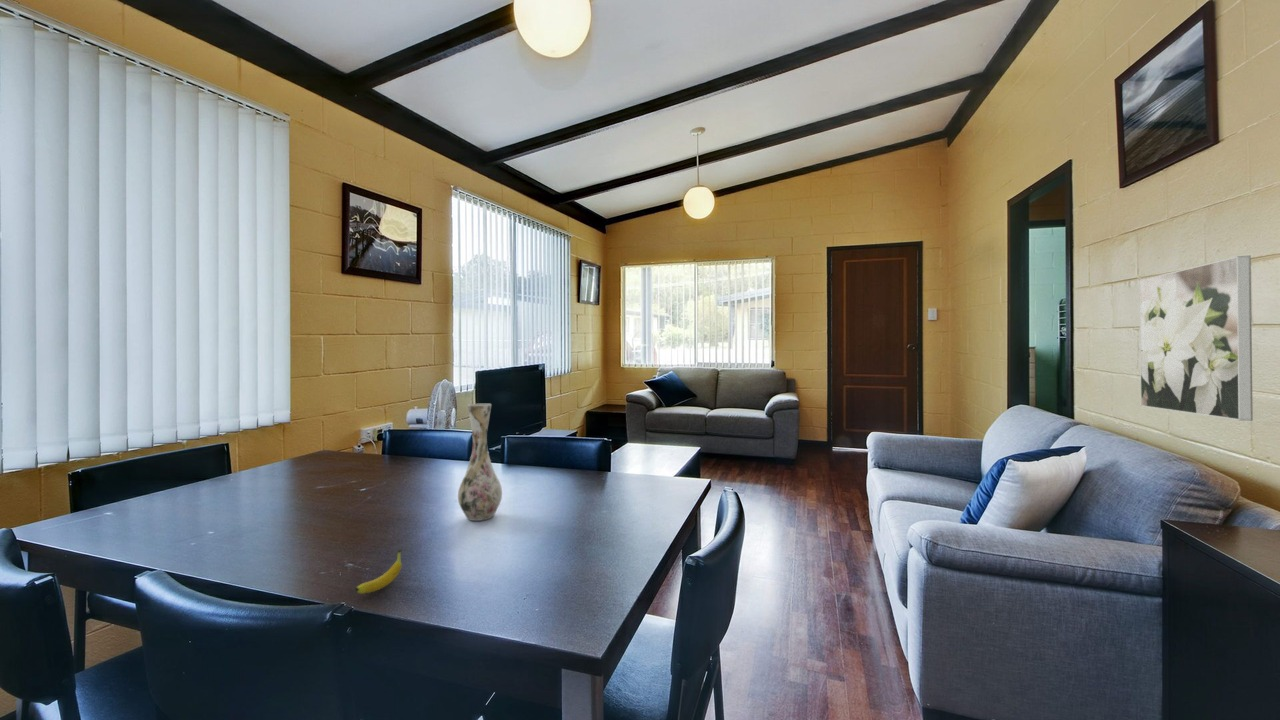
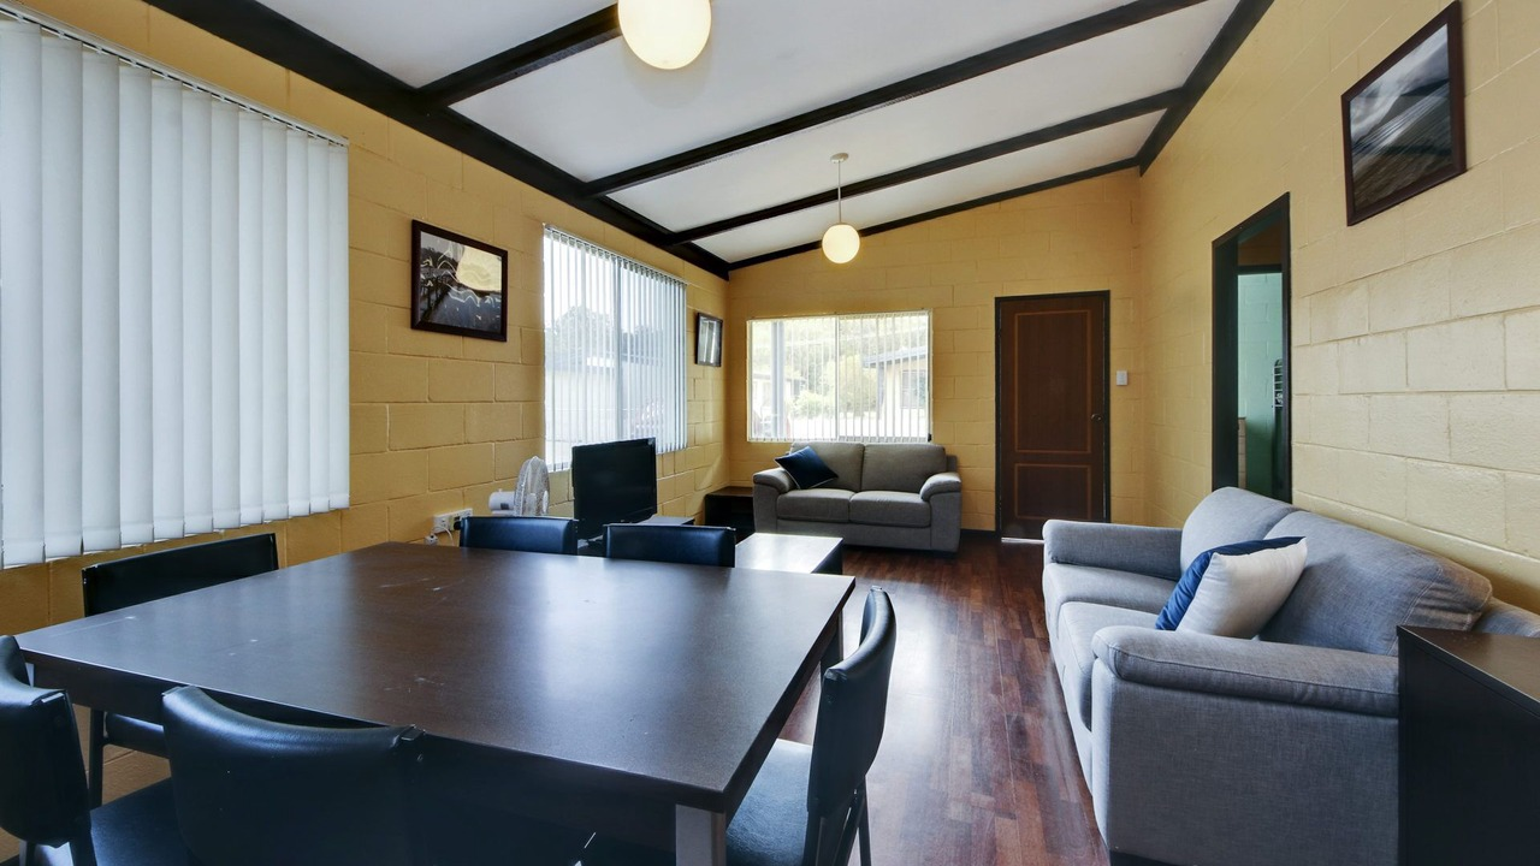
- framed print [1138,254,1254,422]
- fruit [355,549,403,595]
- vase [457,403,503,522]
